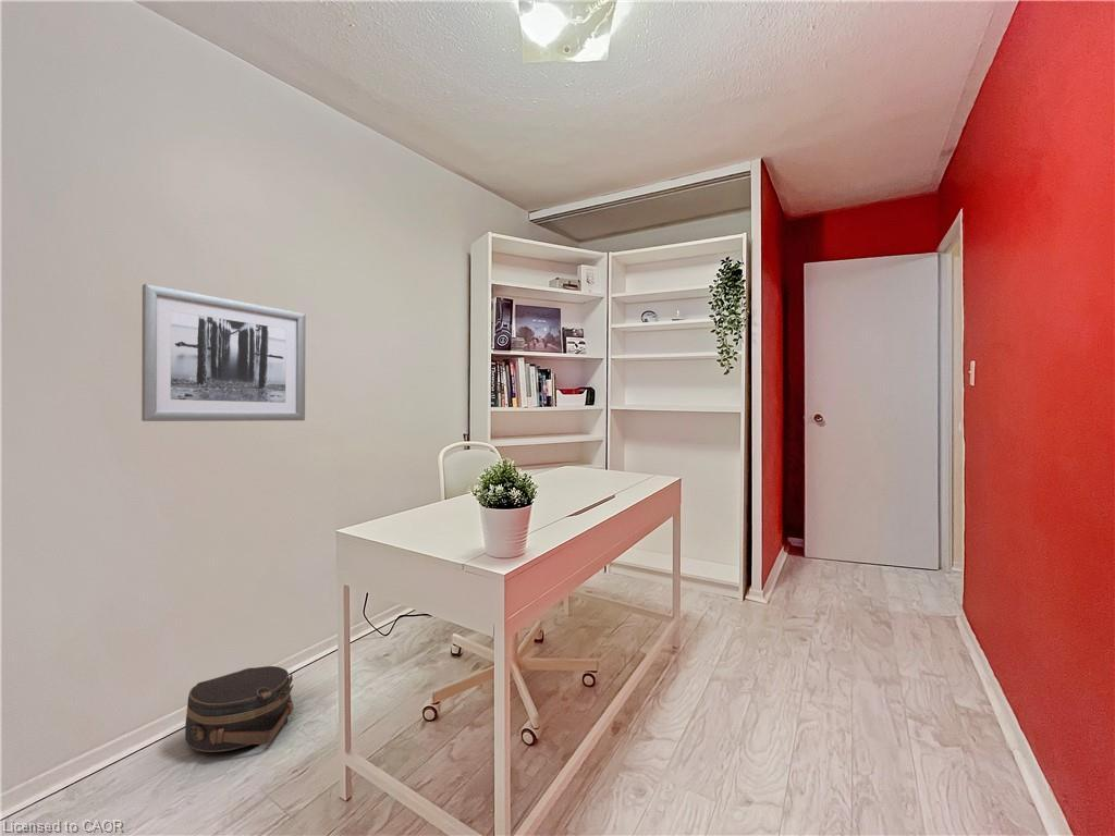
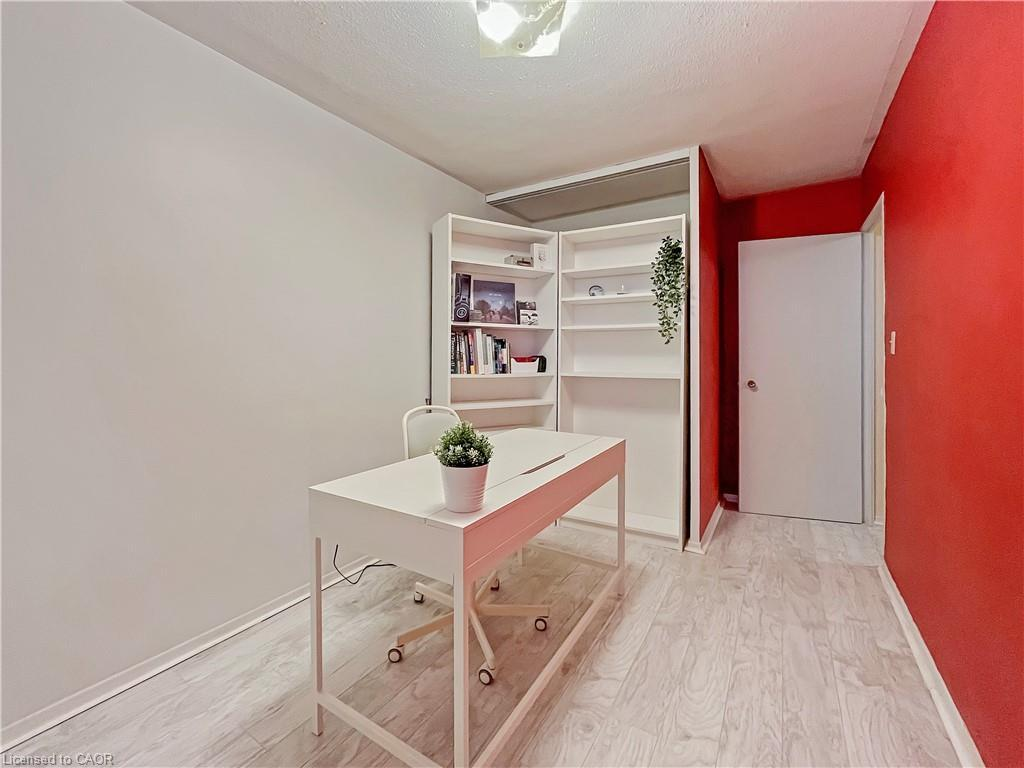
- hat box [184,665,294,753]
- wall art [140,283,306,422]
